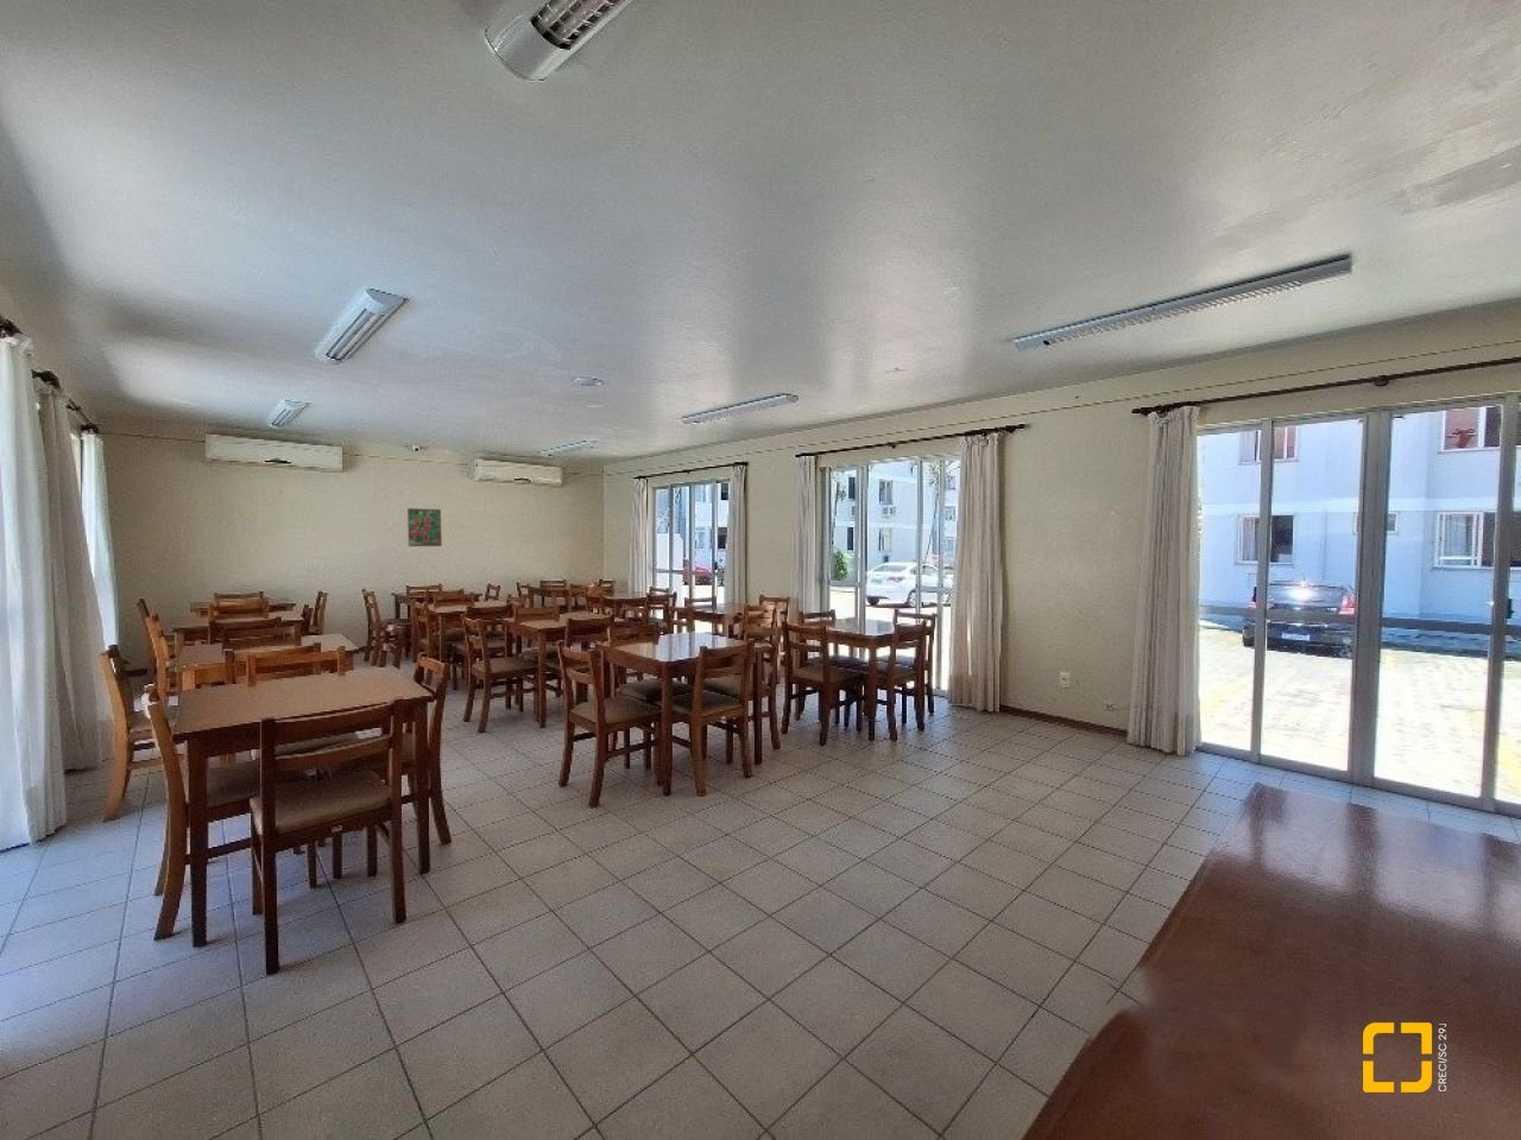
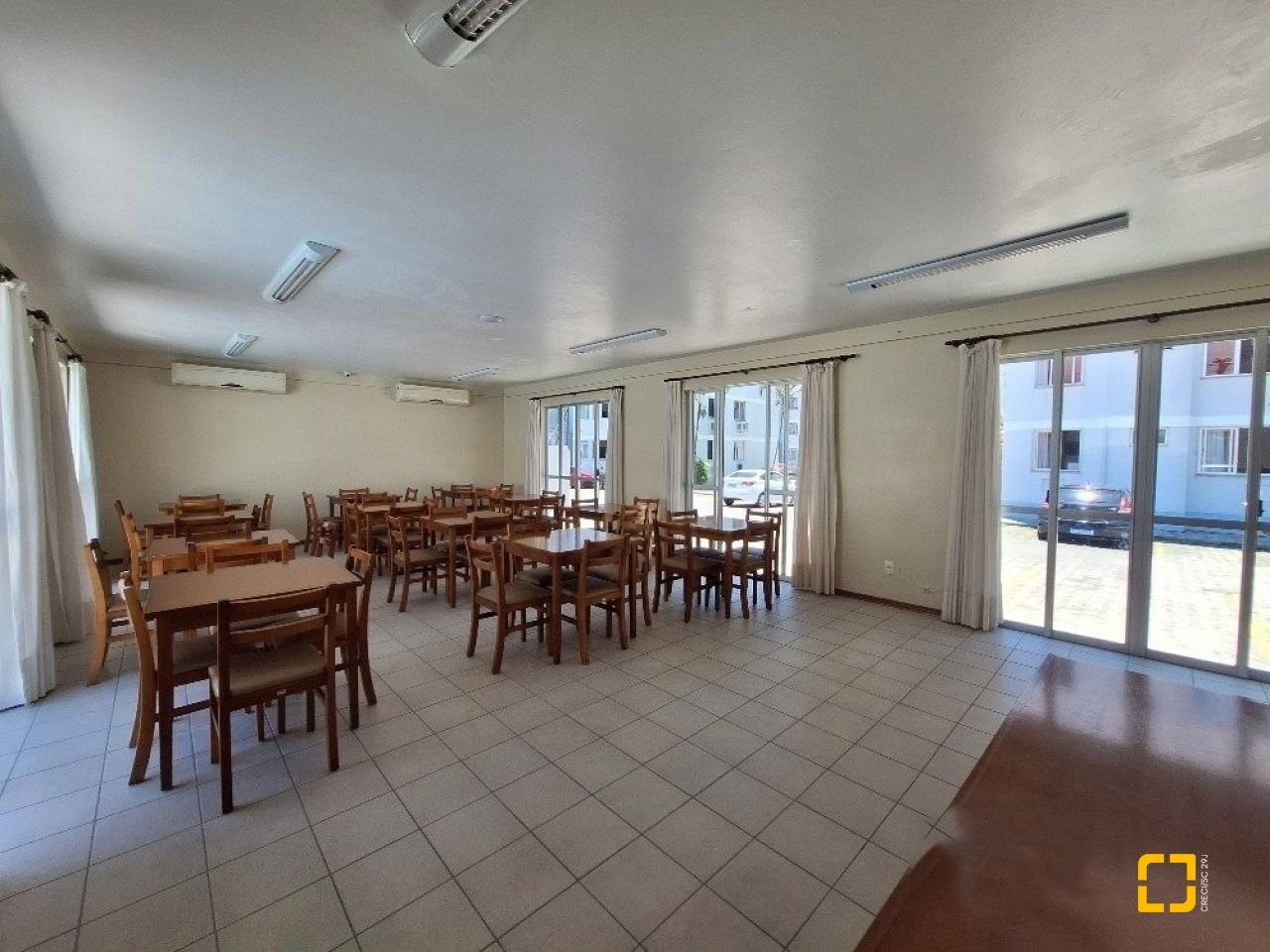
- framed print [405,507,443,547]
